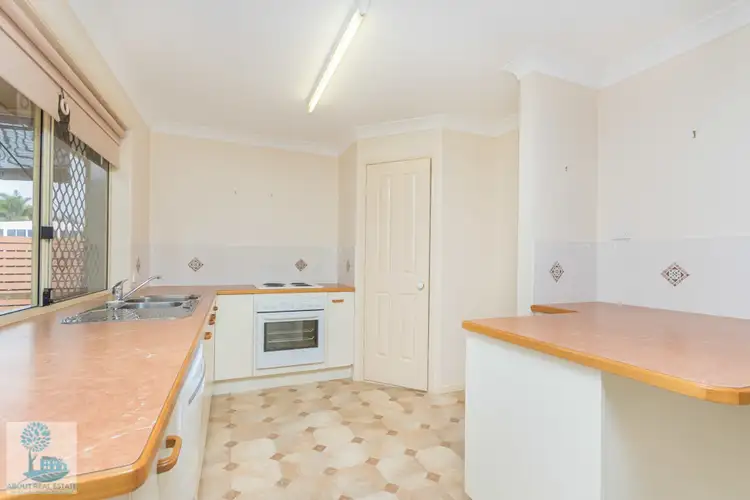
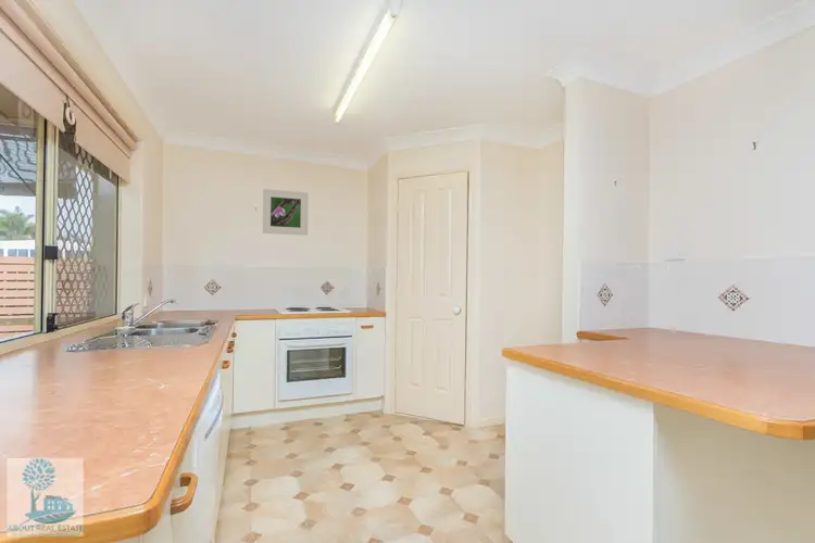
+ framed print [262,188,310,237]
